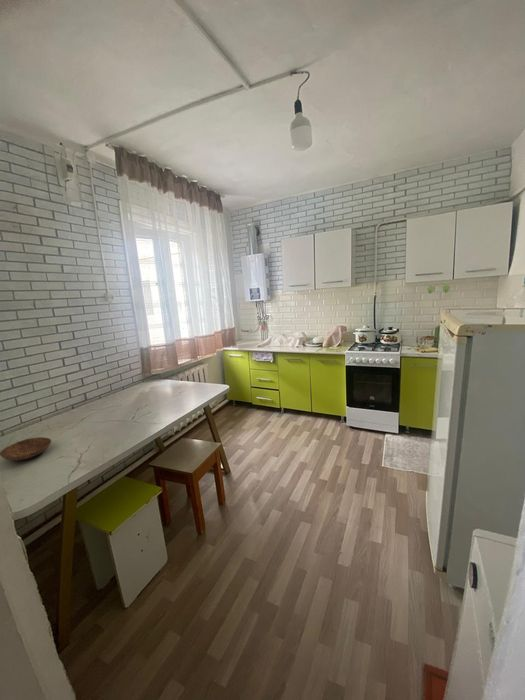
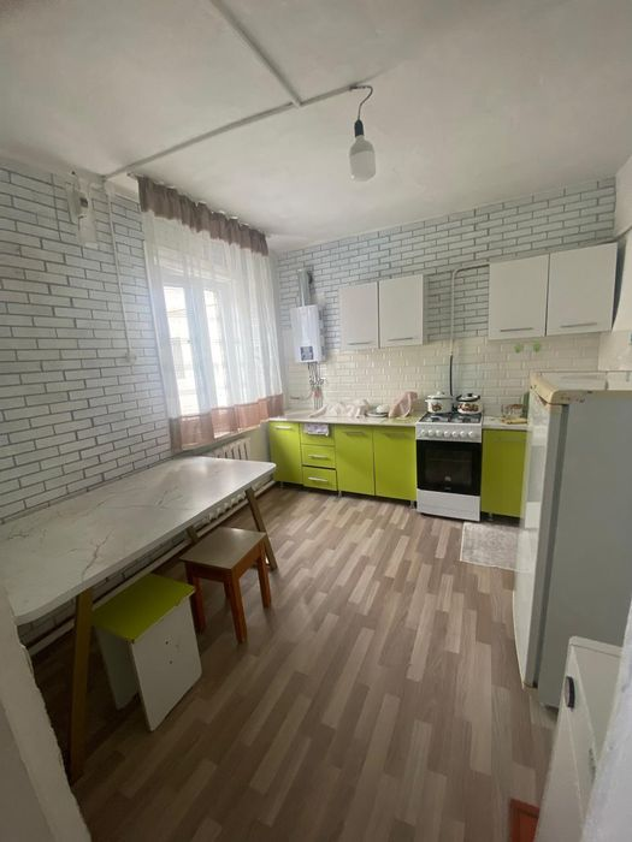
- bowl [0,436,52,462]
